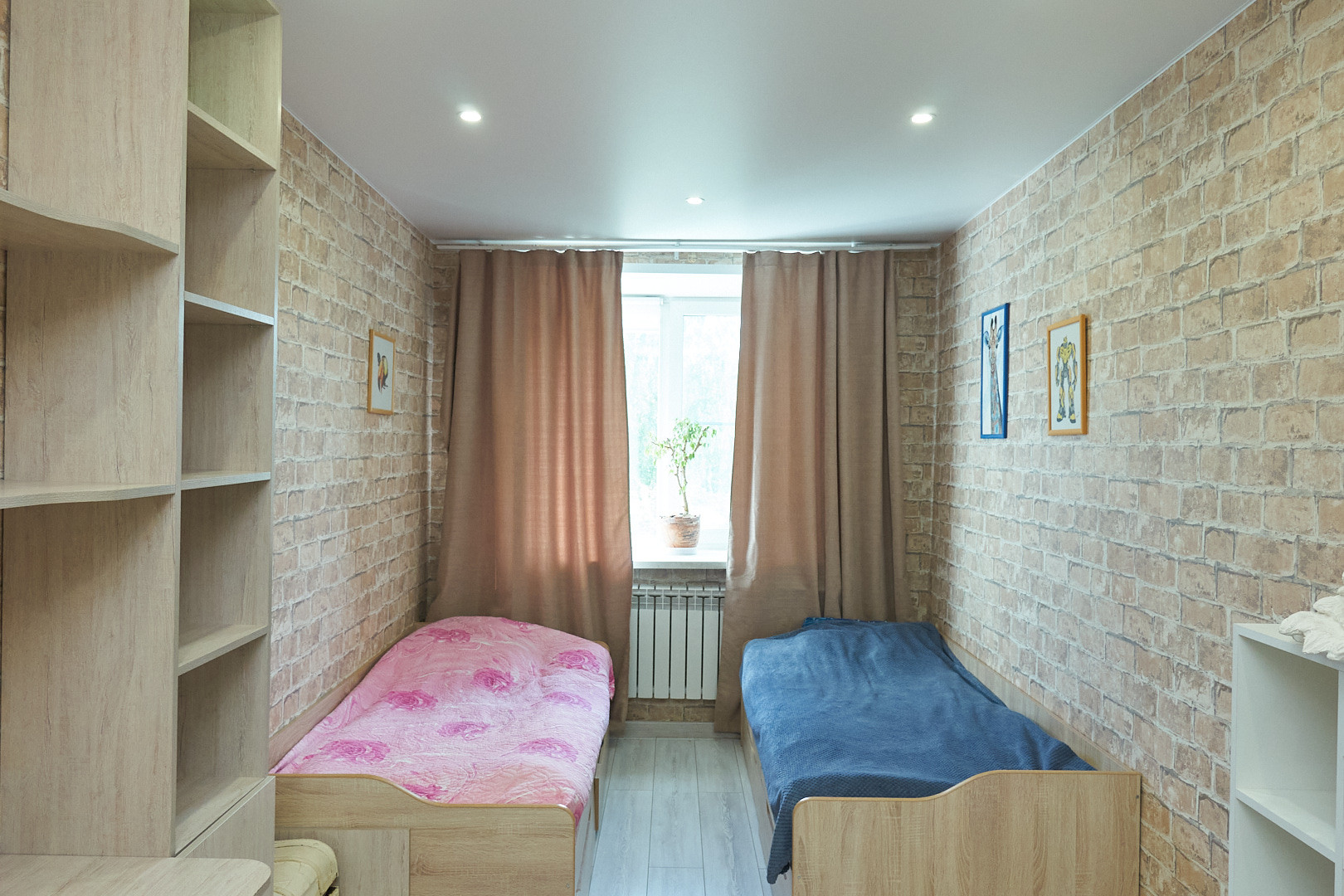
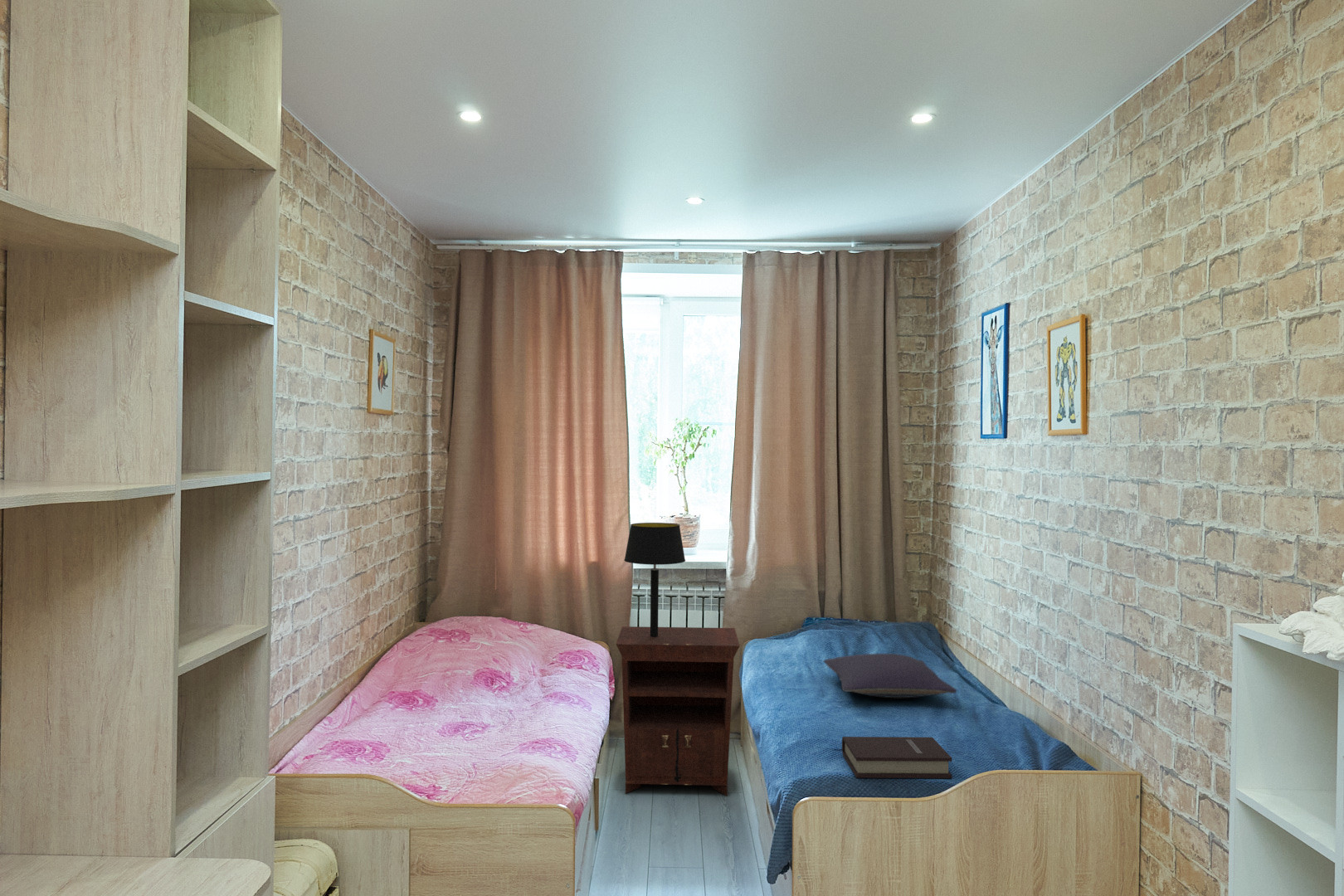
+ table lamp [623,522,686,637]
+ nightstand [616,626,741,797]
+ pillow [823,653,957,699]
+ book [841,736,953,779]
